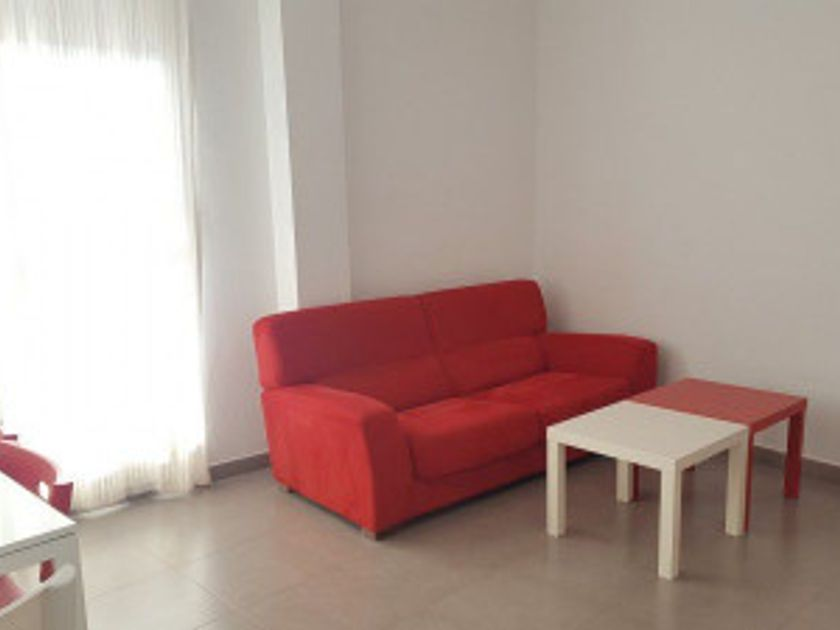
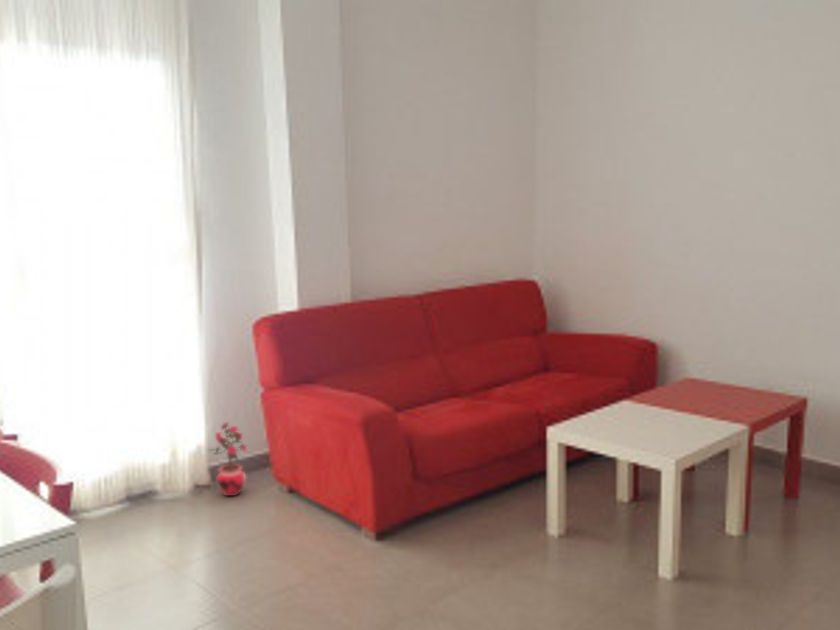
+ potted plant [207,421,248,497]
